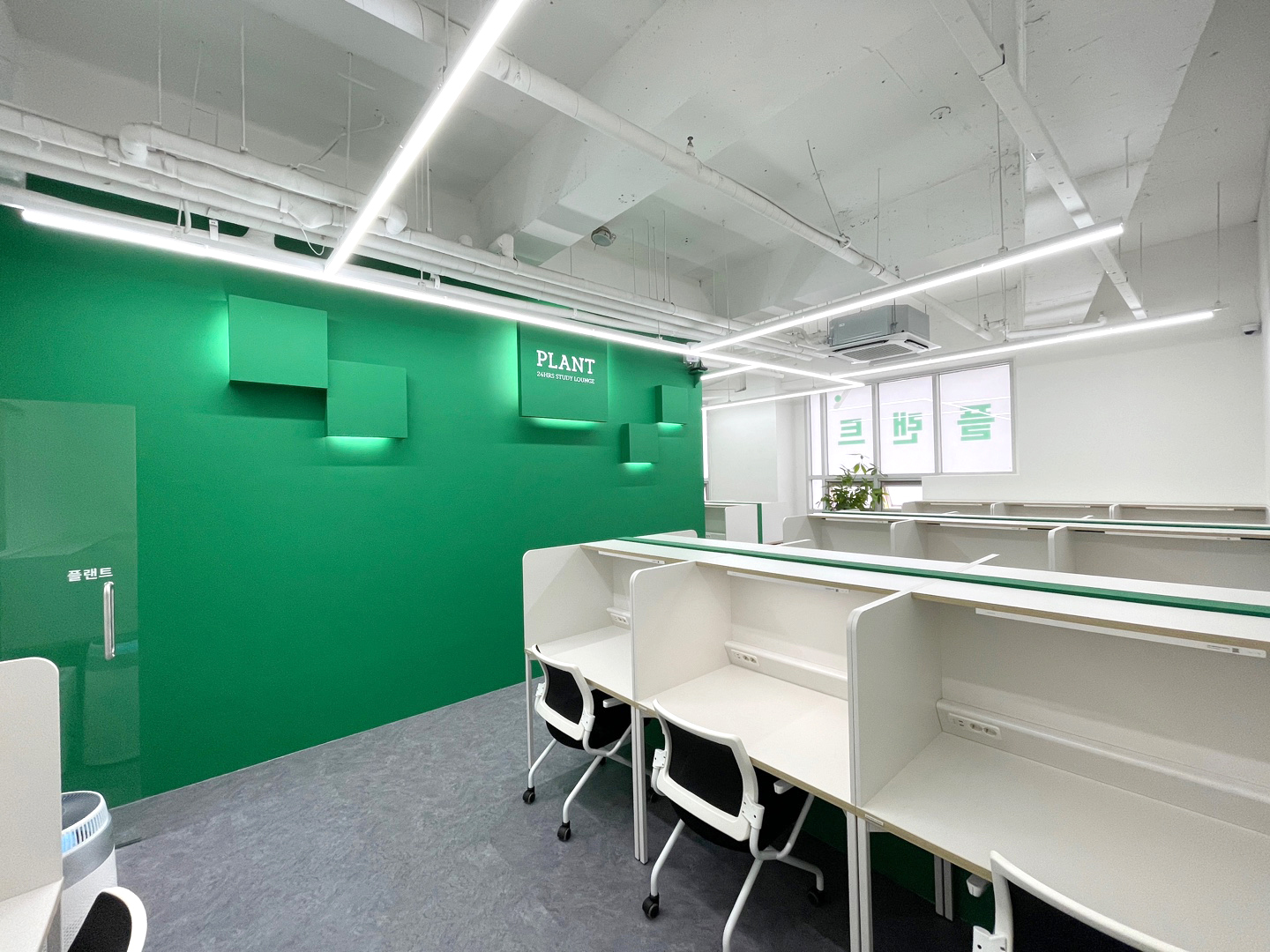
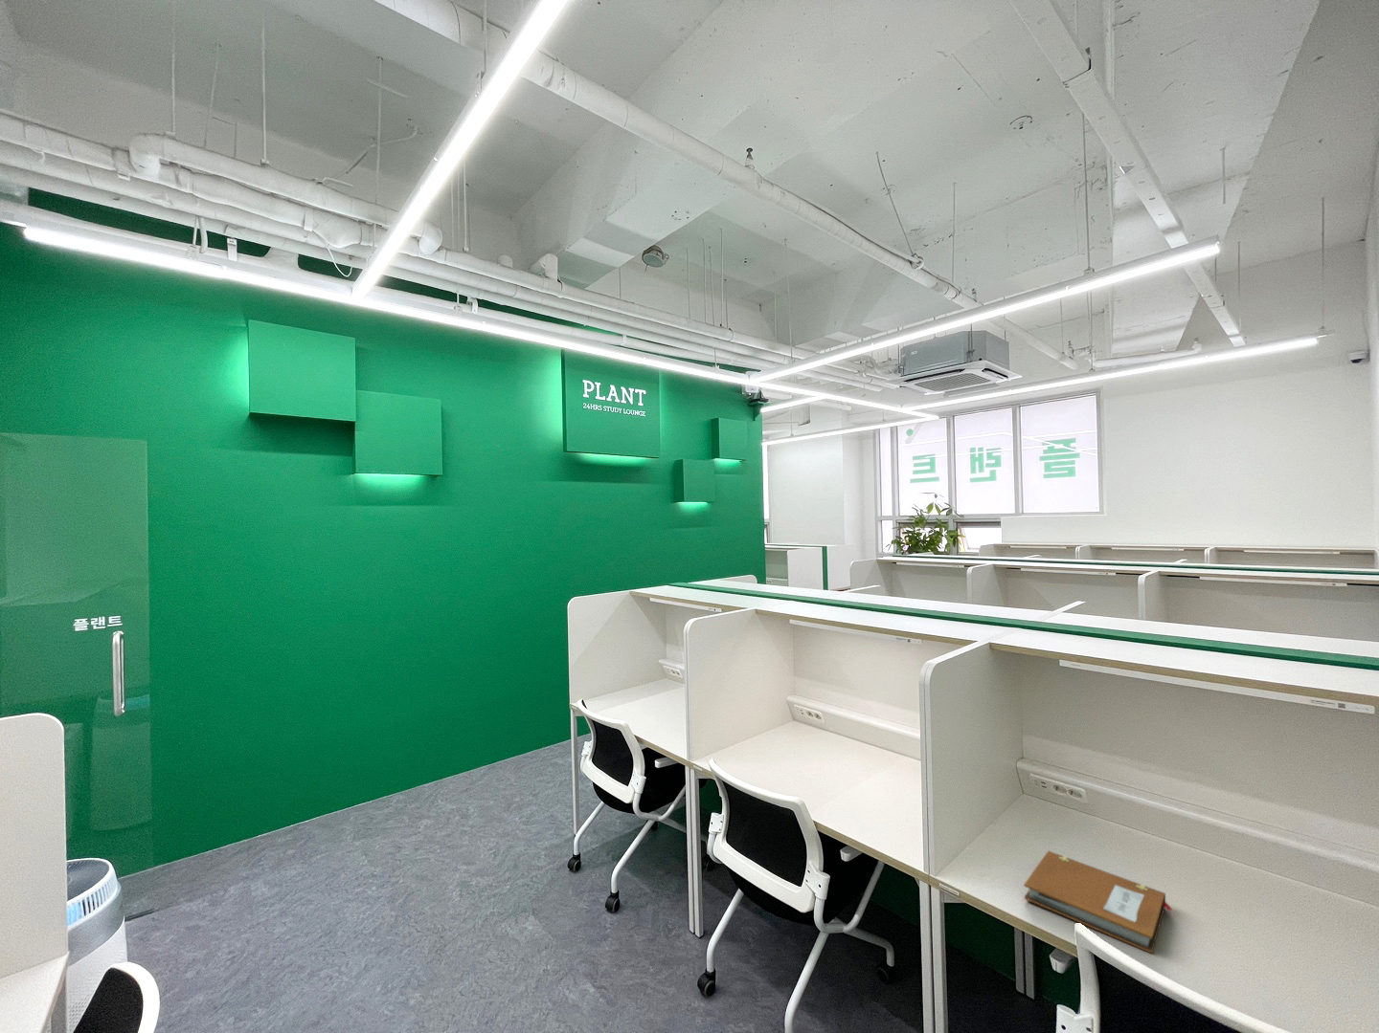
+ notebook [1023,851,1173,955]
